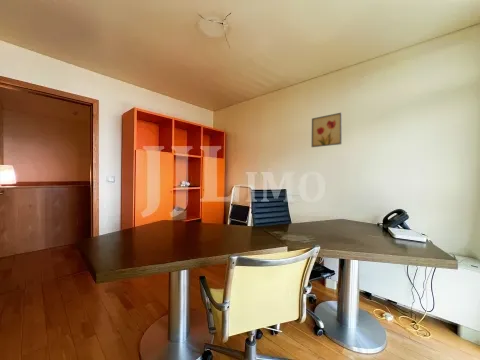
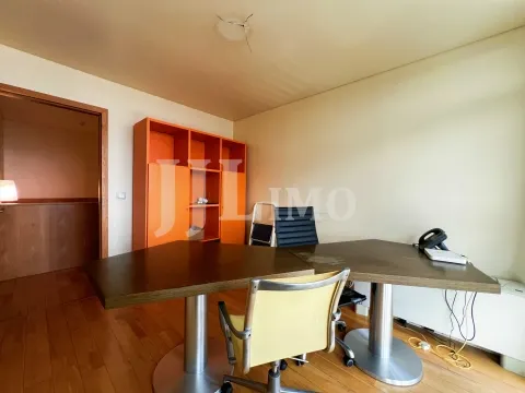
- wall art [311,112,343,148]
